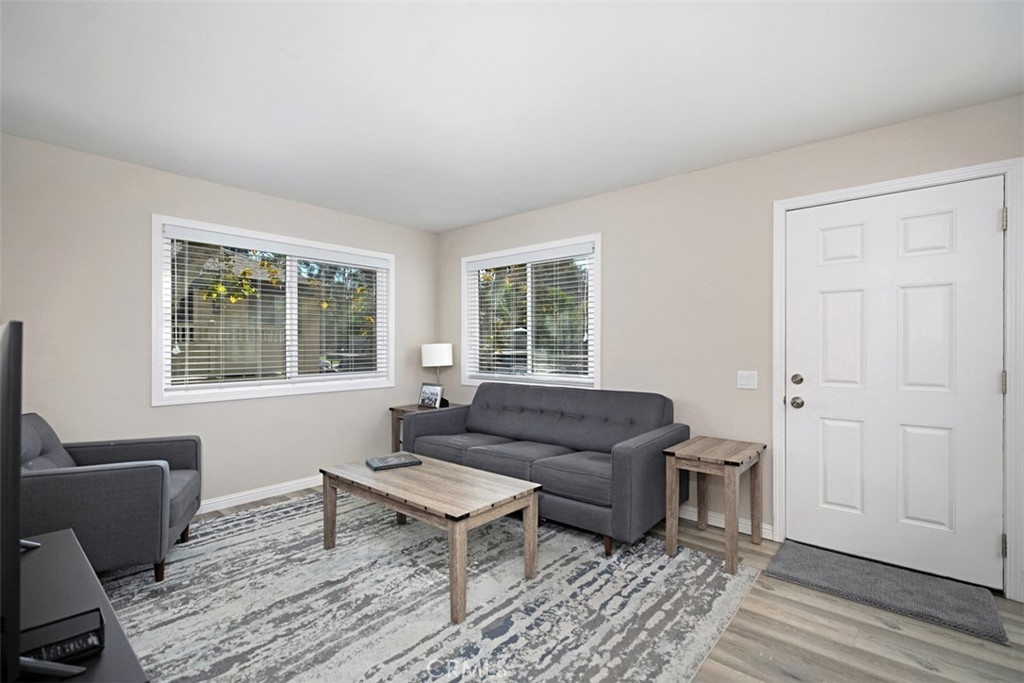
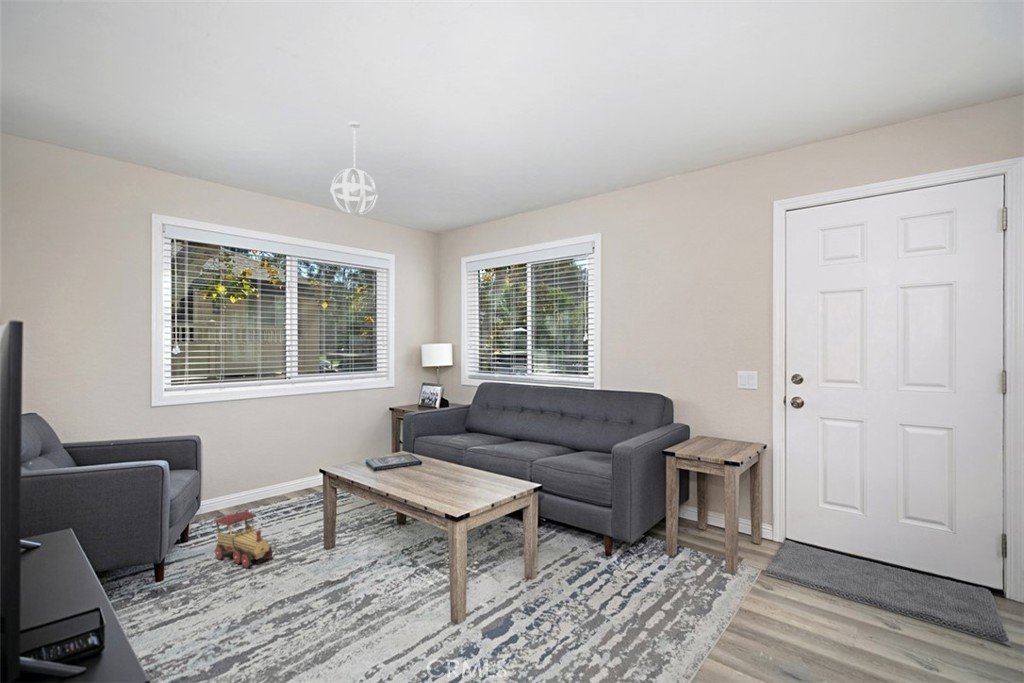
+ pendant light [330,120,379,216]
+ toy train [212,510,274,569]
